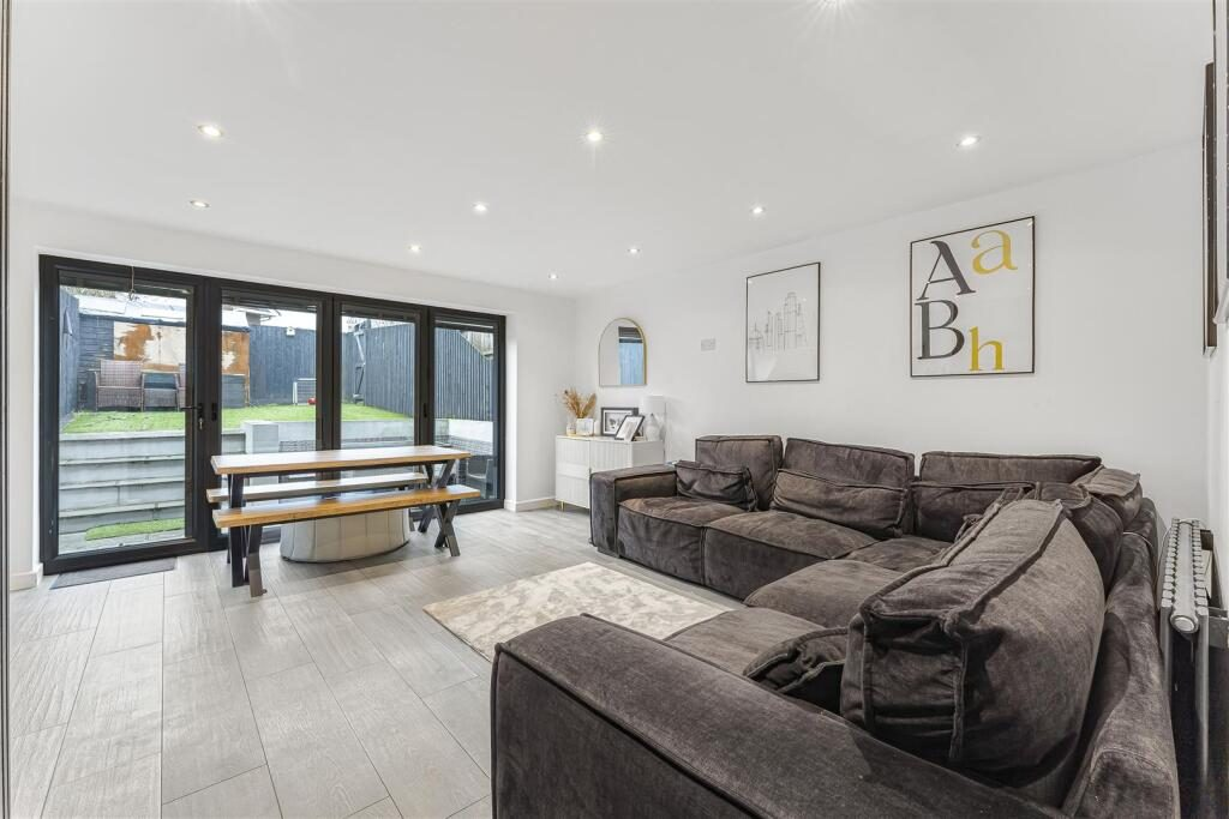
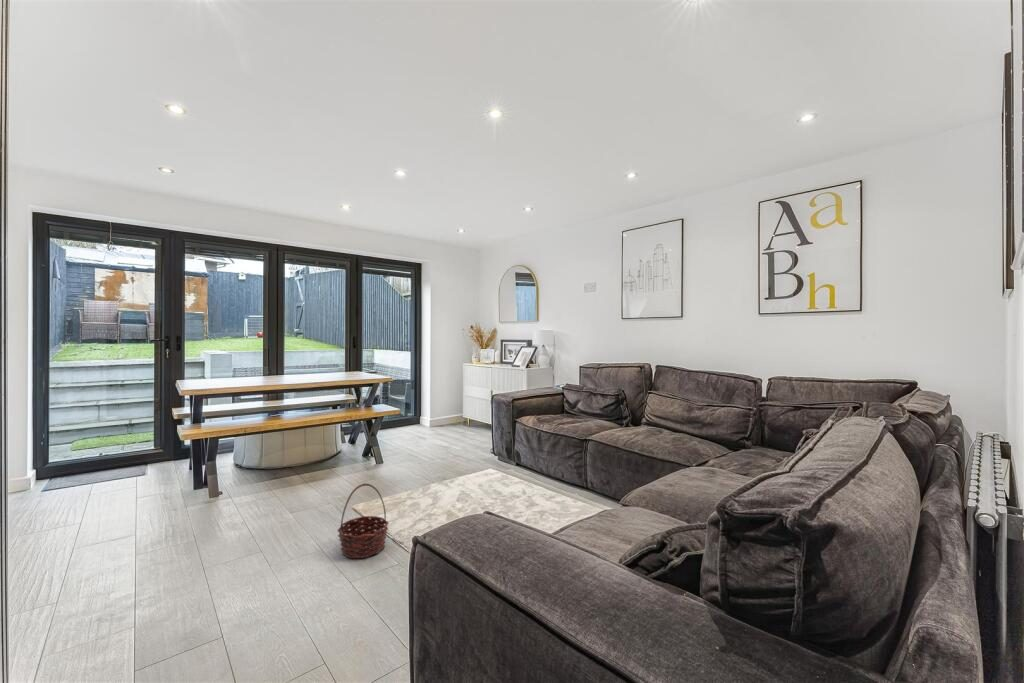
+ basket [336,483,390,559]
